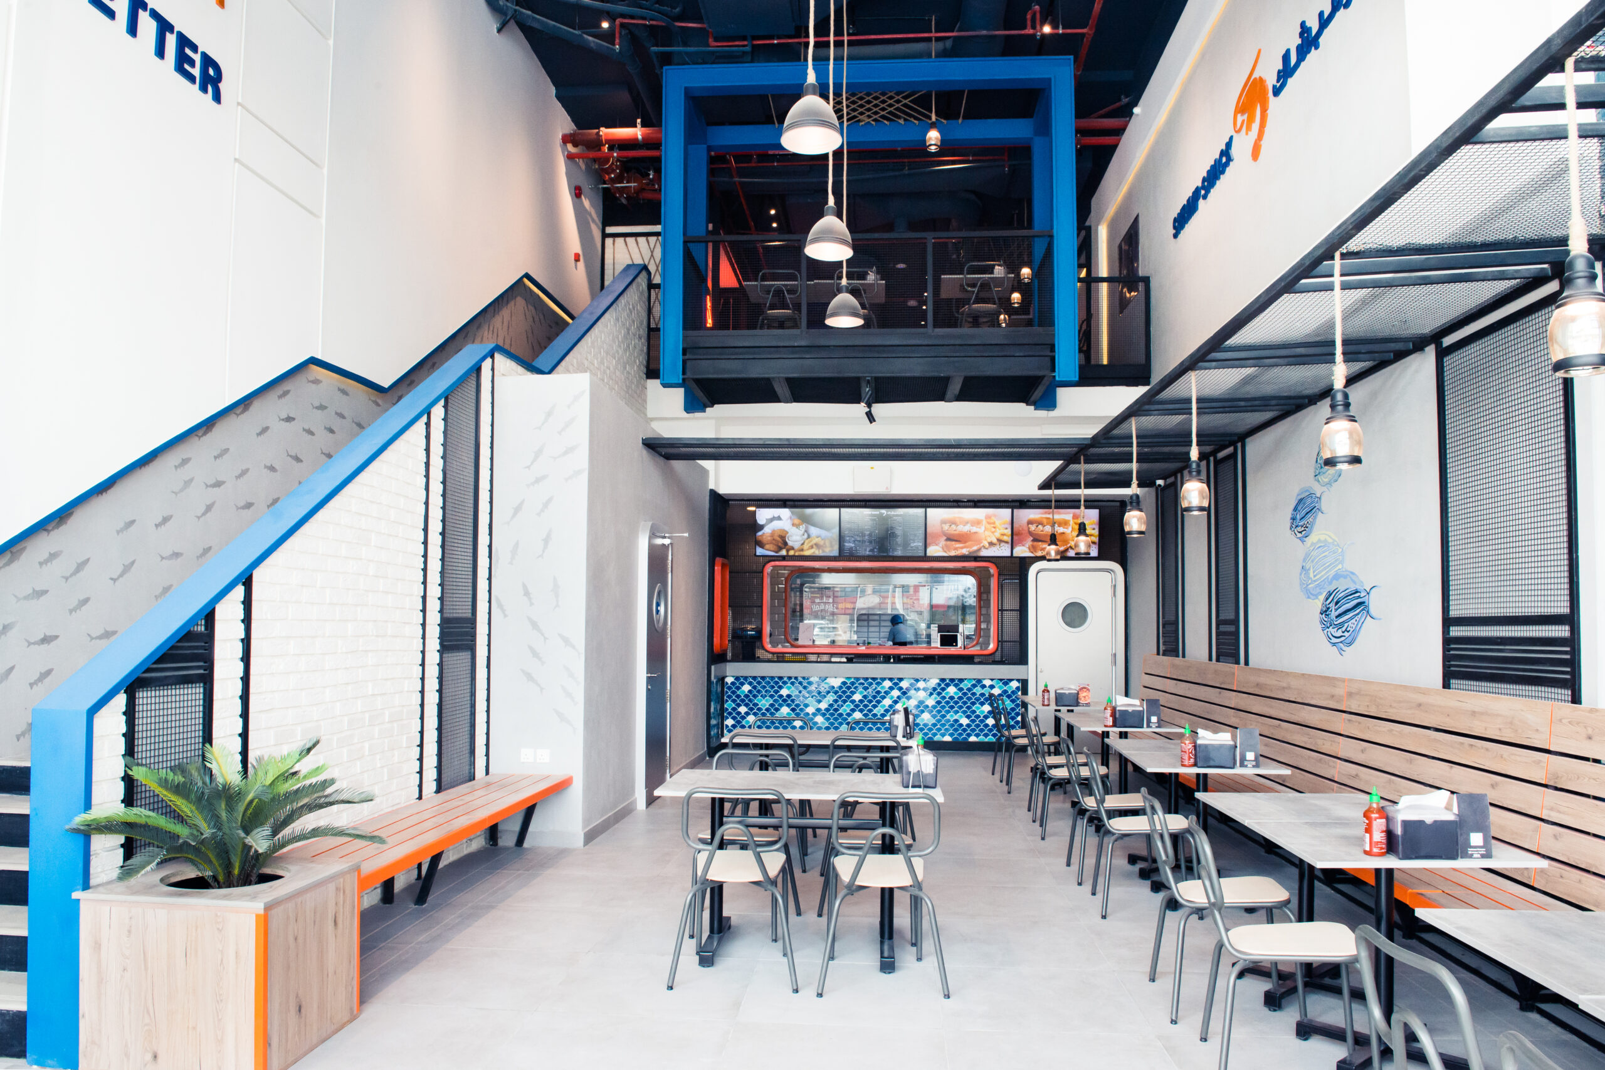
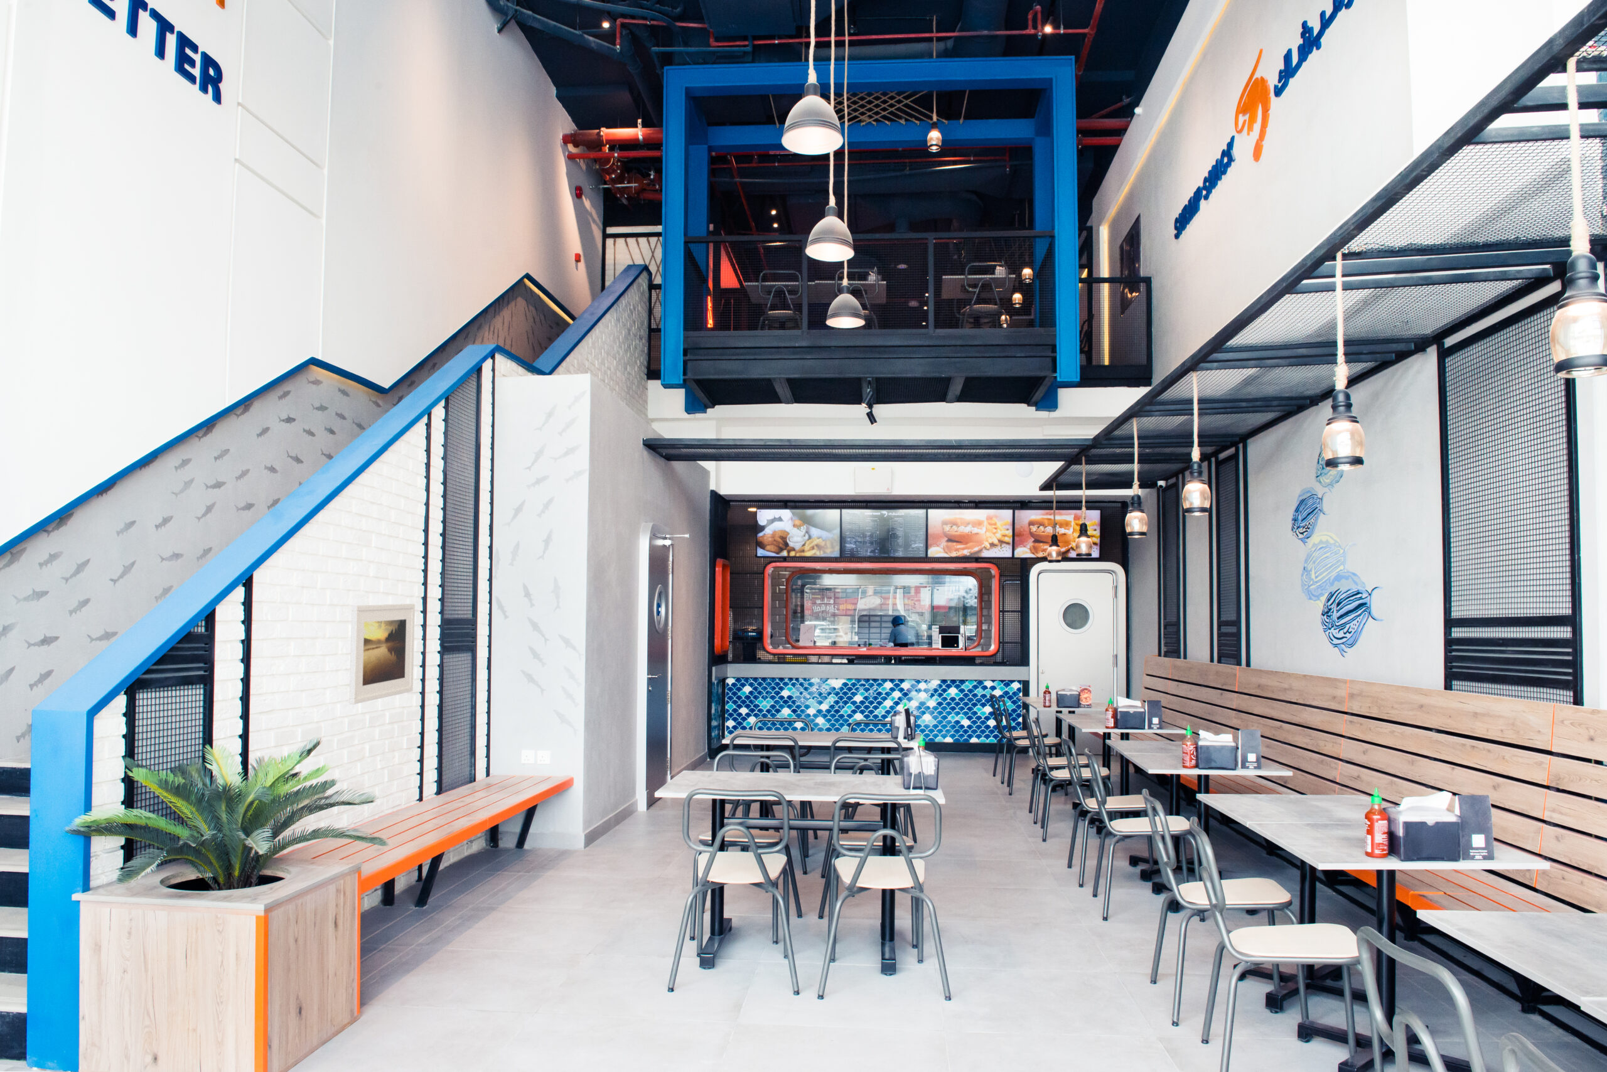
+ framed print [348,603,415,705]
